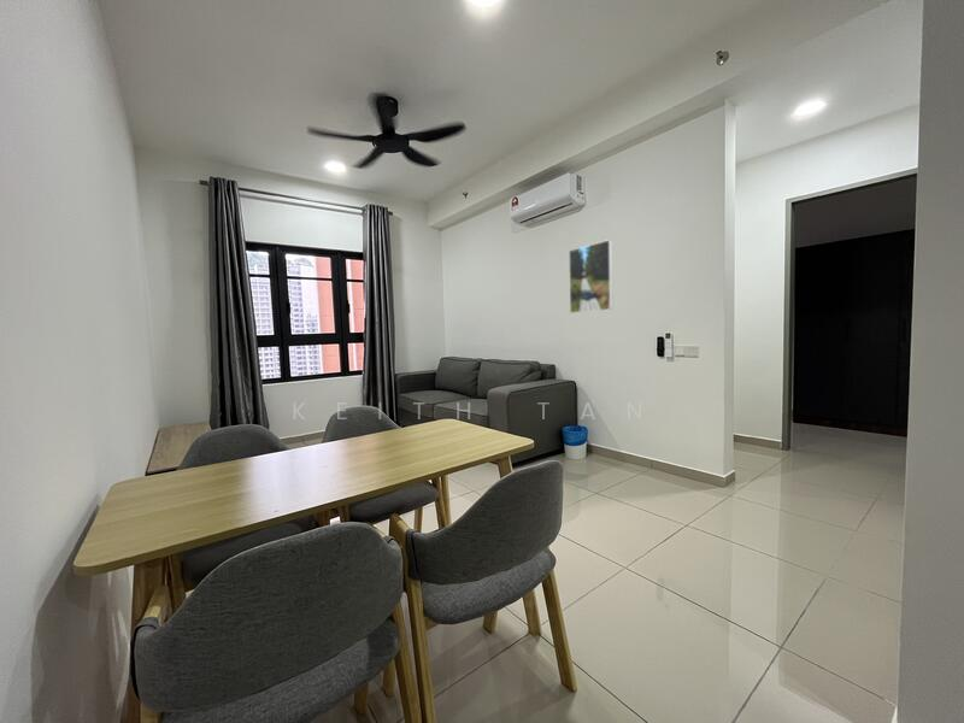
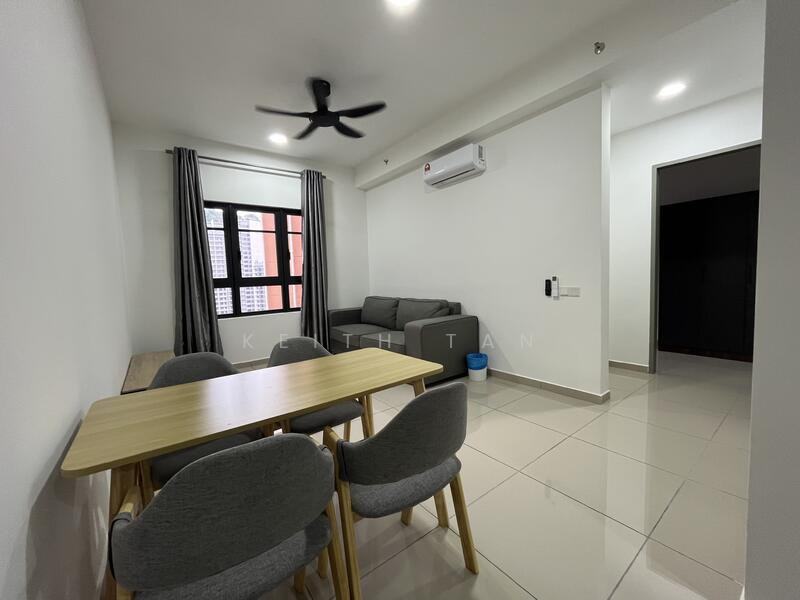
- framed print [568,239,613,315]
